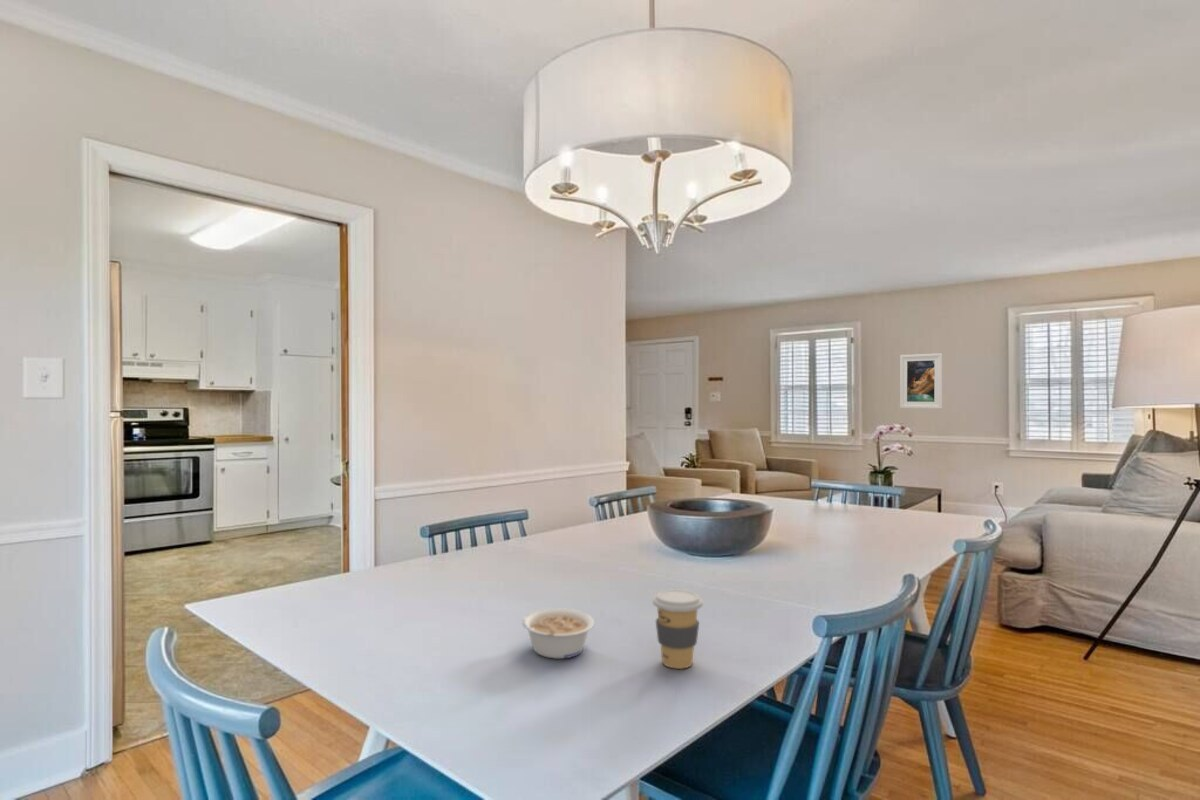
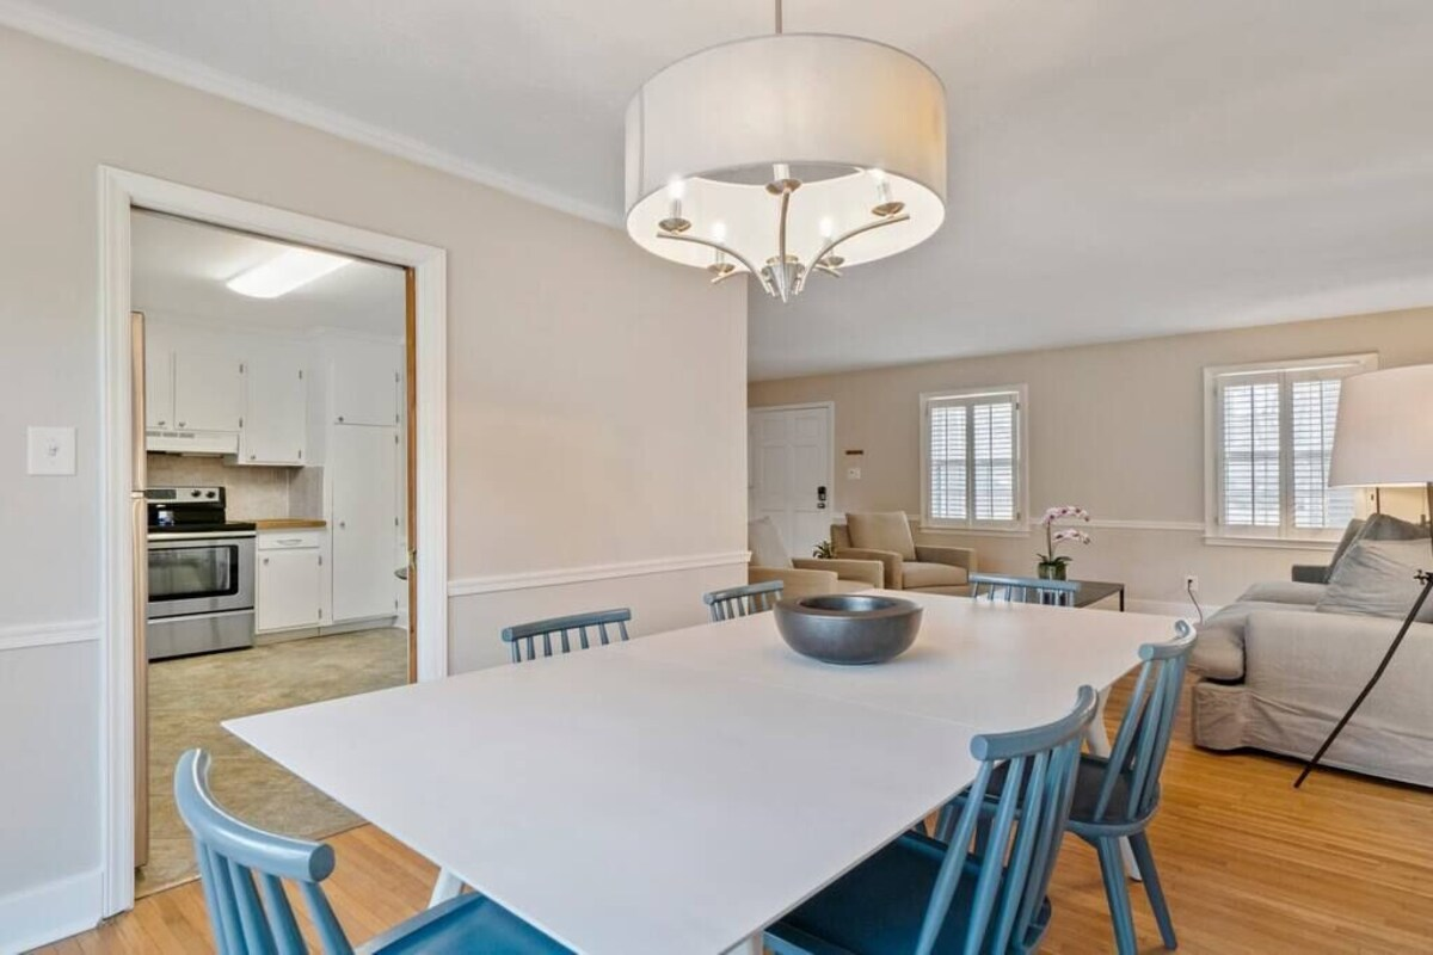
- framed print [899,352,943,409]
- legume [521,607,595,660]
- coffee cup [652,588,704,670]
